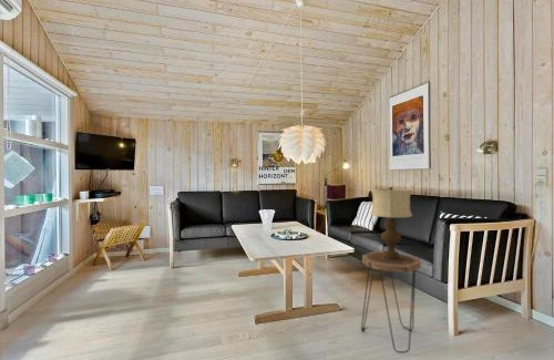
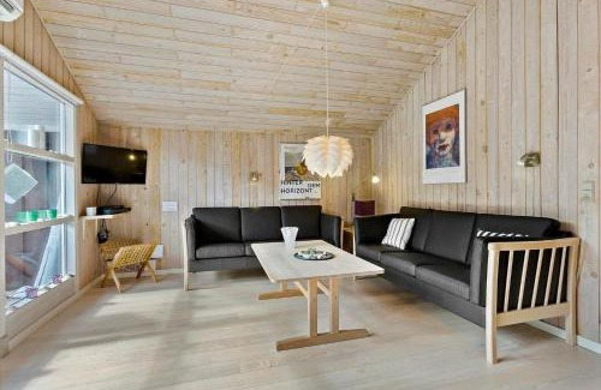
- table lamp [370,186,413,260]
- side table [360,249,422,354]
